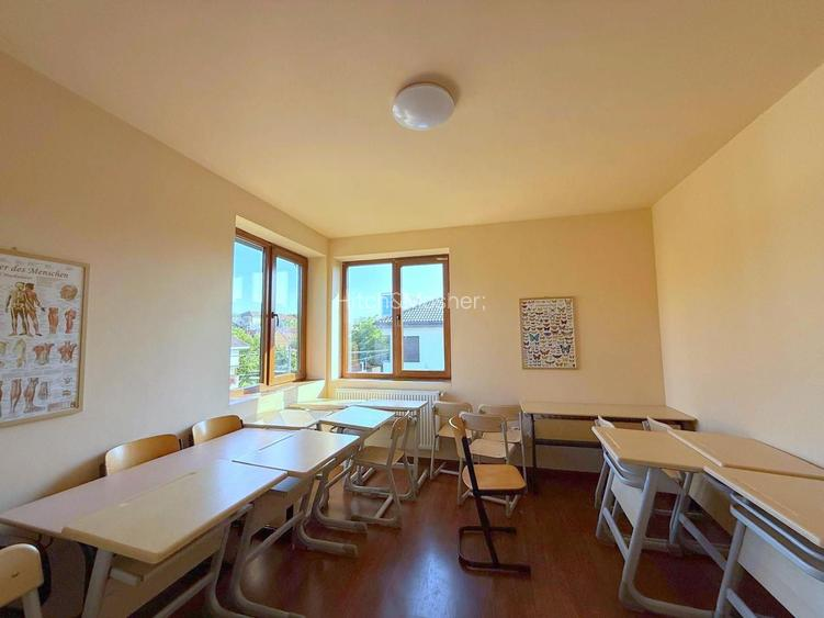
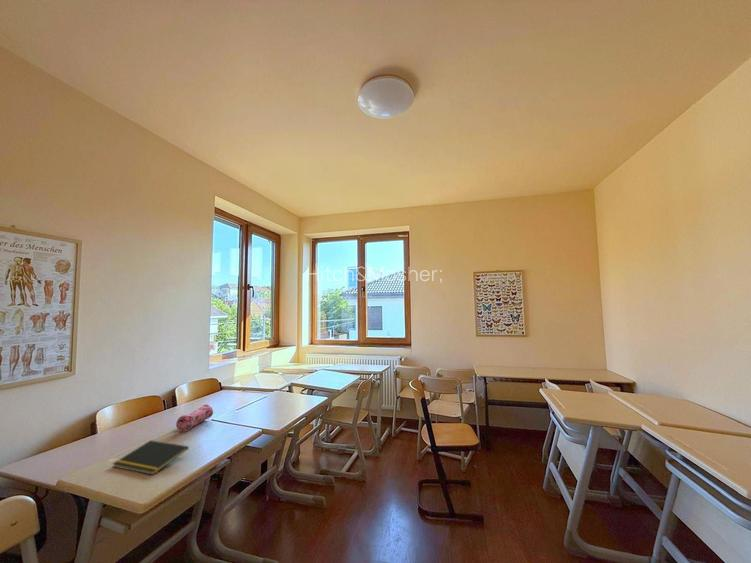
+ notepad [112,439,190,476]
+ pencil case [175,404,214,433]
